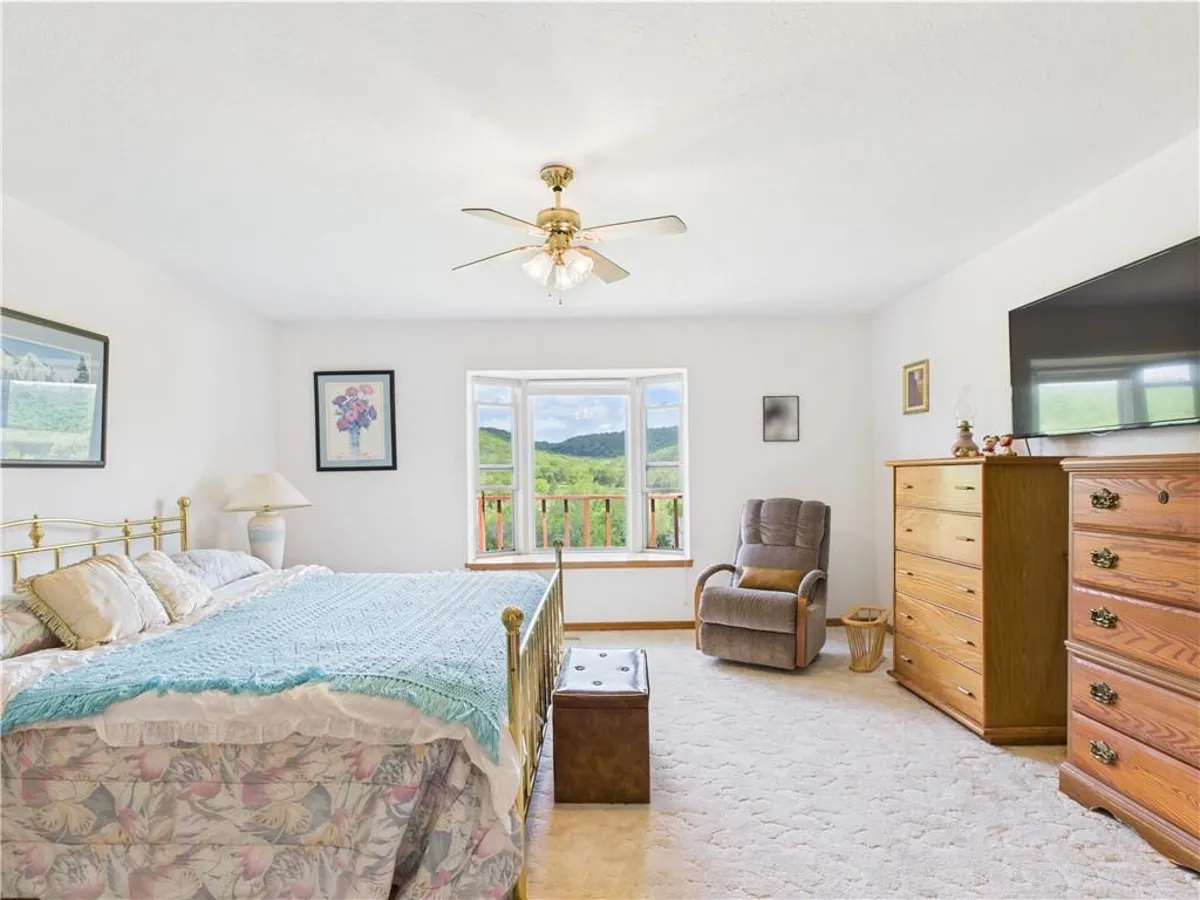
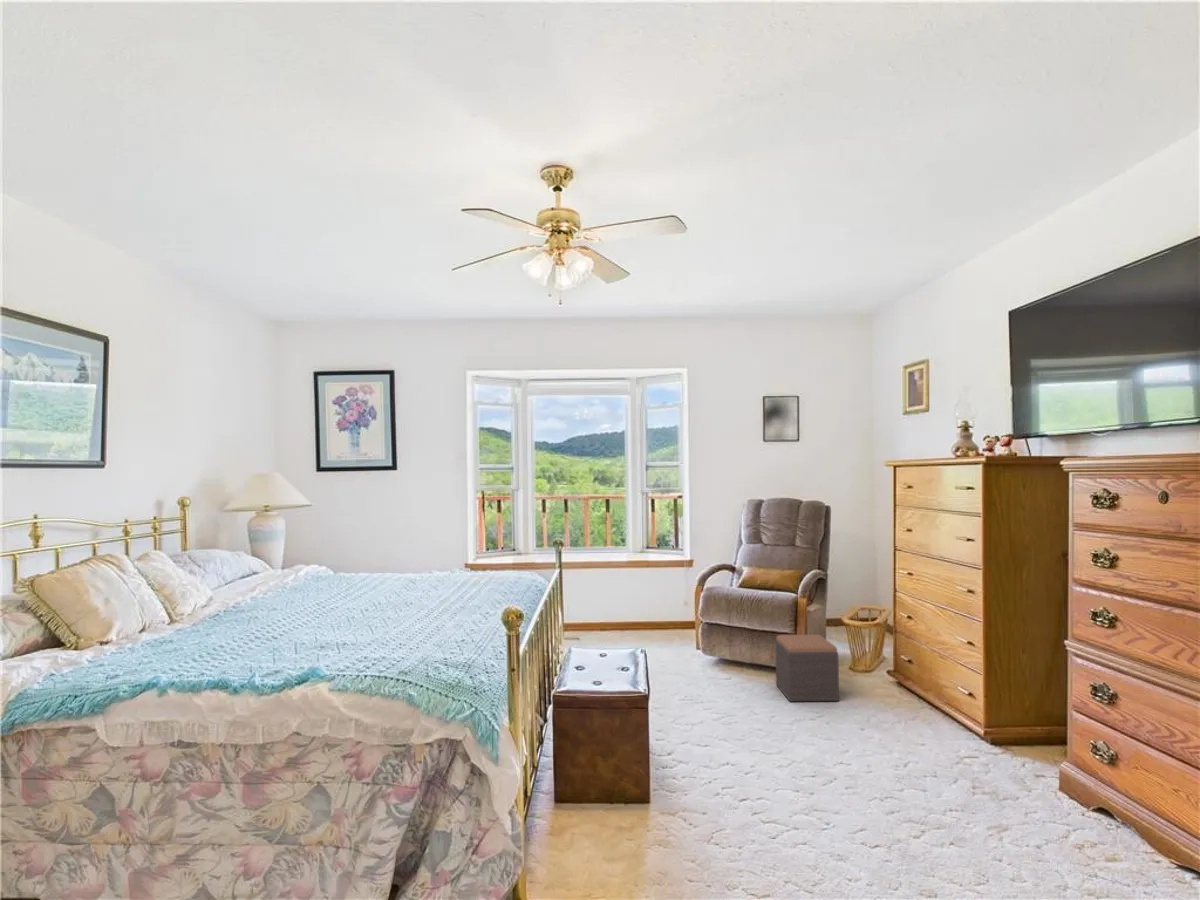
+ footstool [774,634,840,703]
